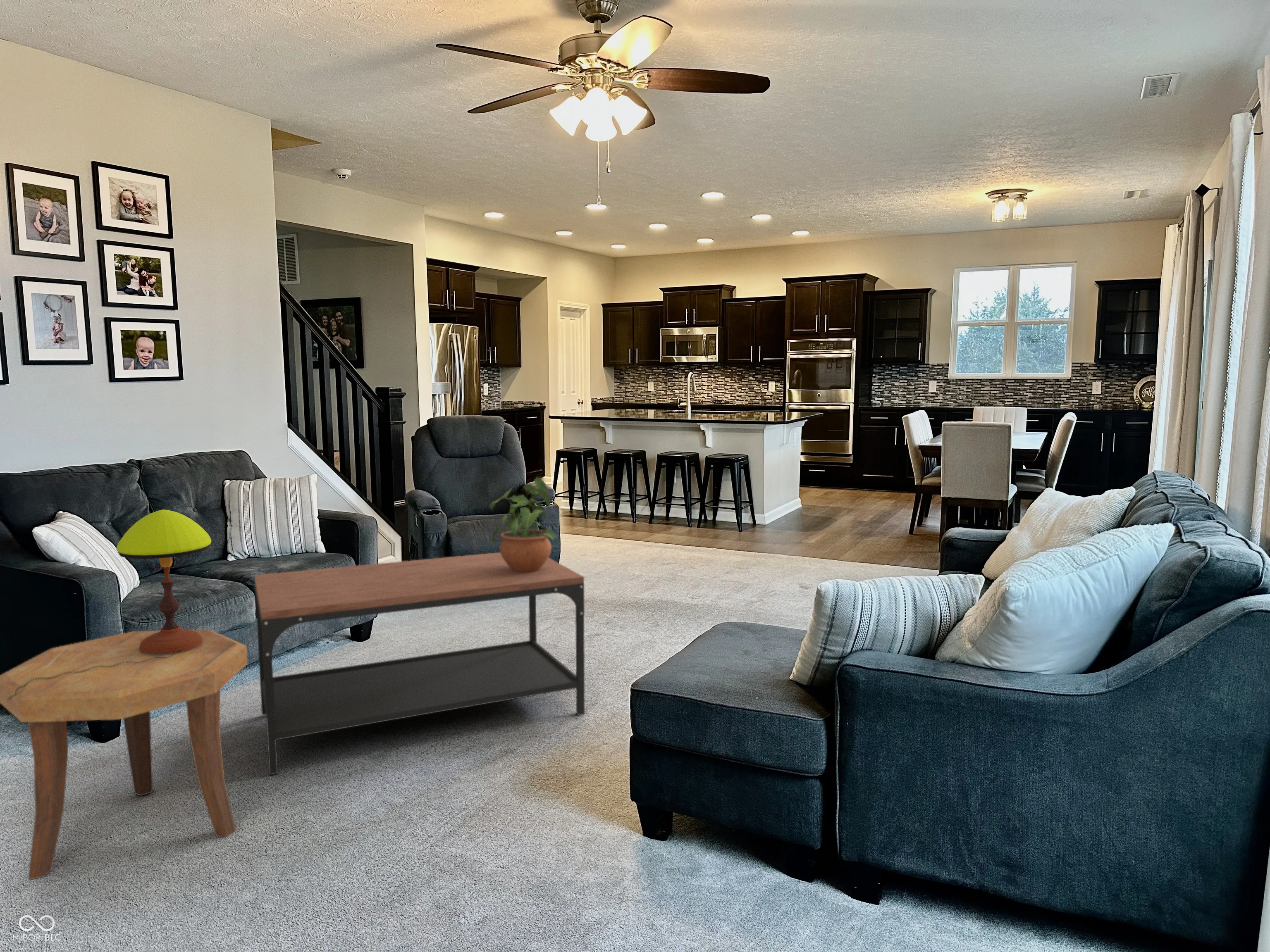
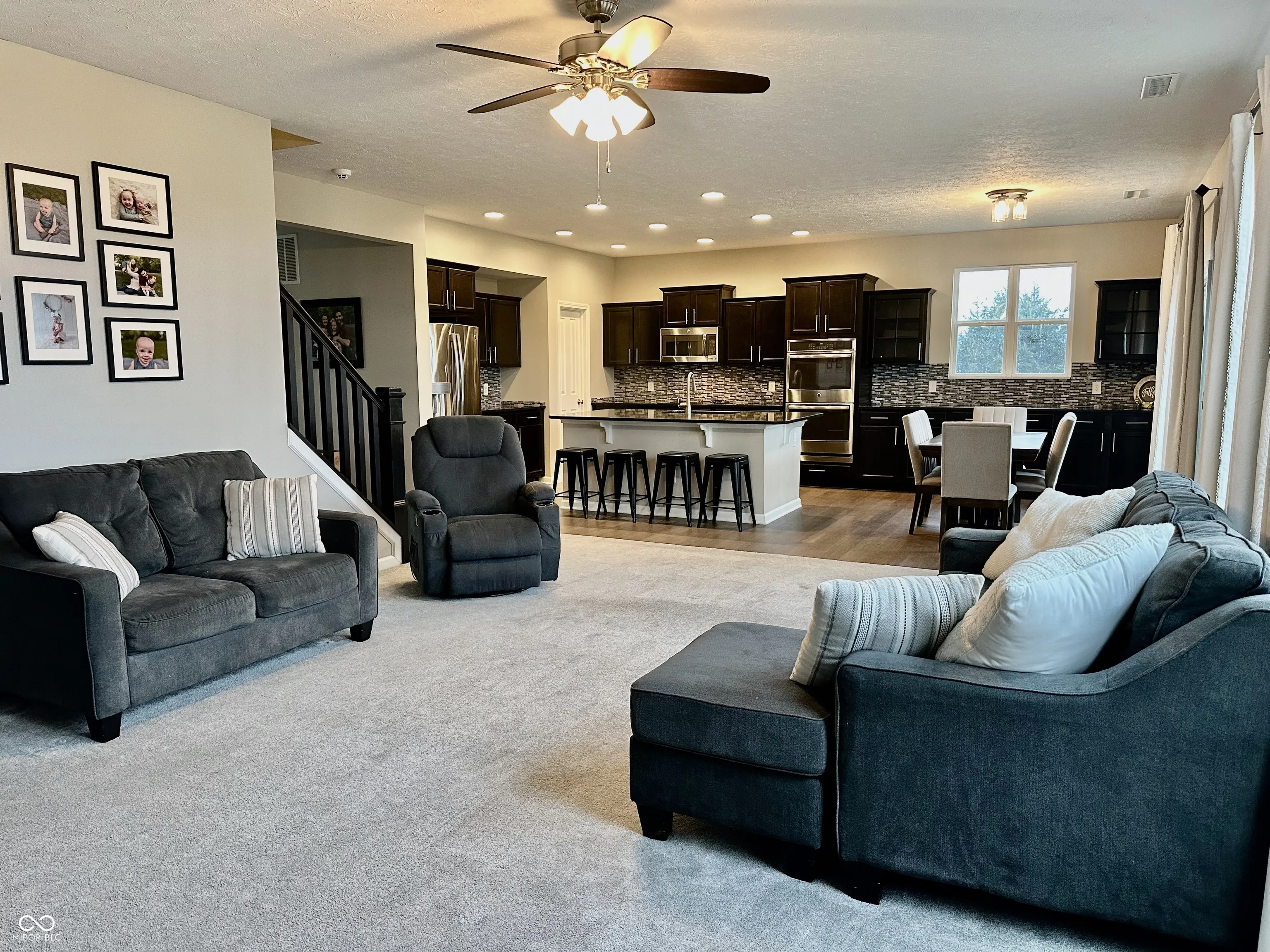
- table lamp [8,509,212,701]
- side table [0,629,248,880]
- potted plant [489,476,555,572]
- coffee table [254,552,585,775]
